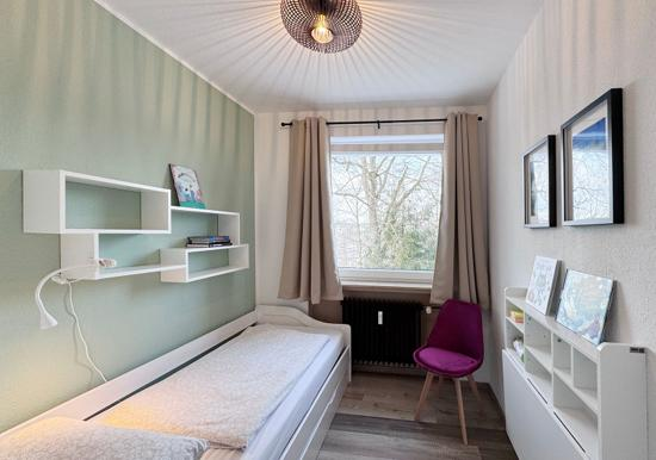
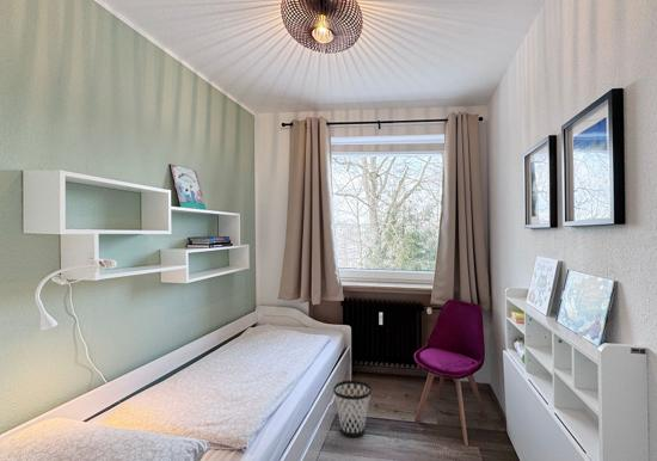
+ wastebasket [332,380,373,438]
